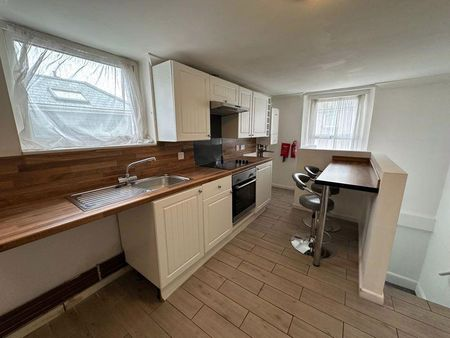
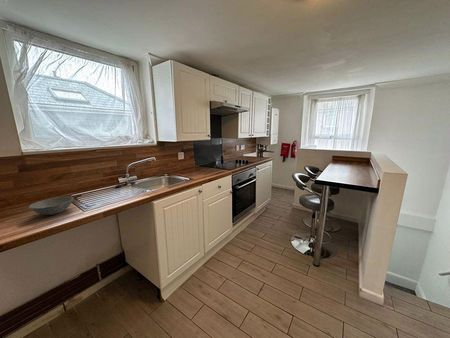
+ soup bowl [28,195,74,216]
